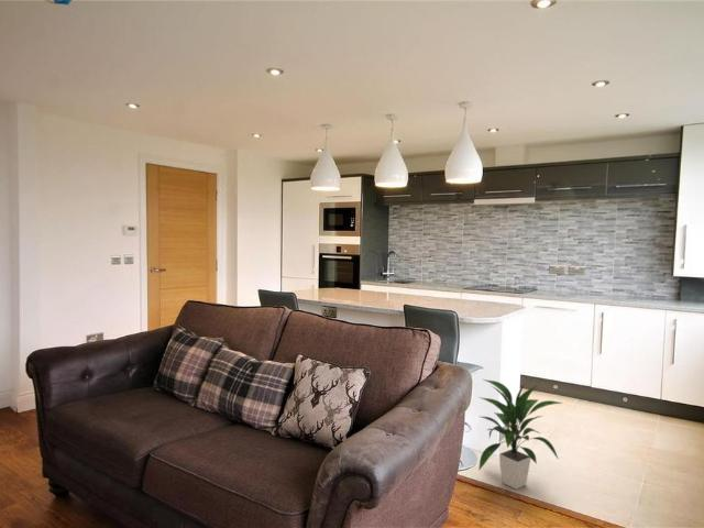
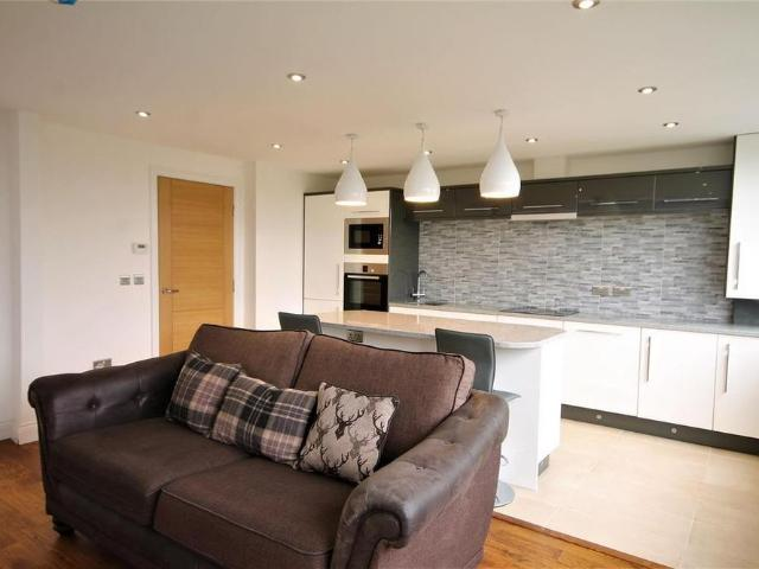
- indoor plant [477,378,562,491]
